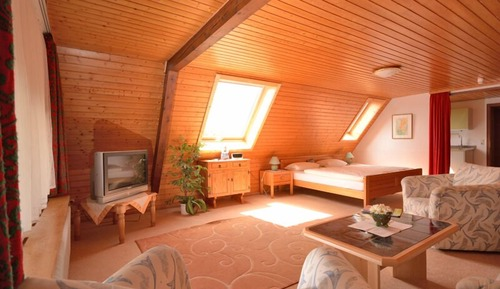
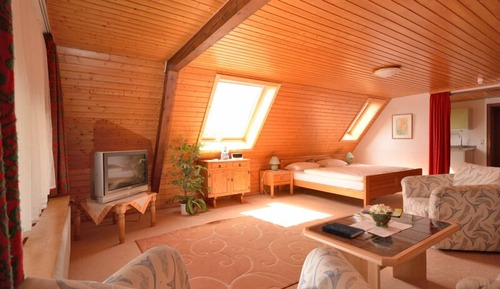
+ book [321,221,365,239]
